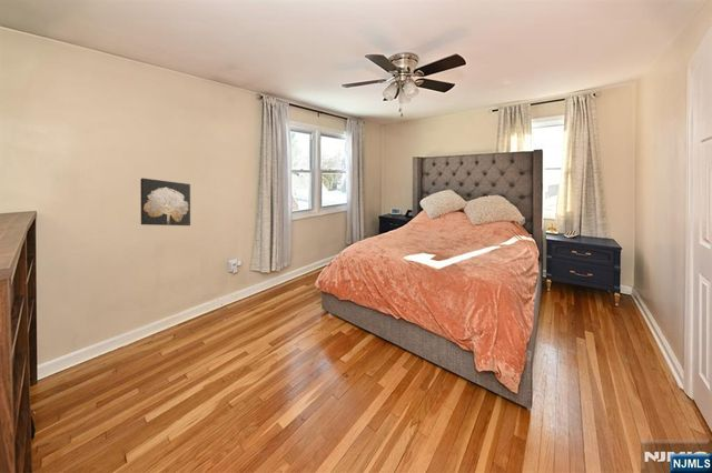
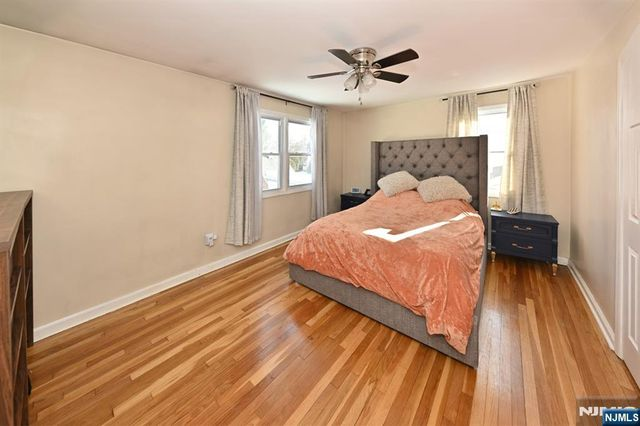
- wall art [139,178,191,227]
